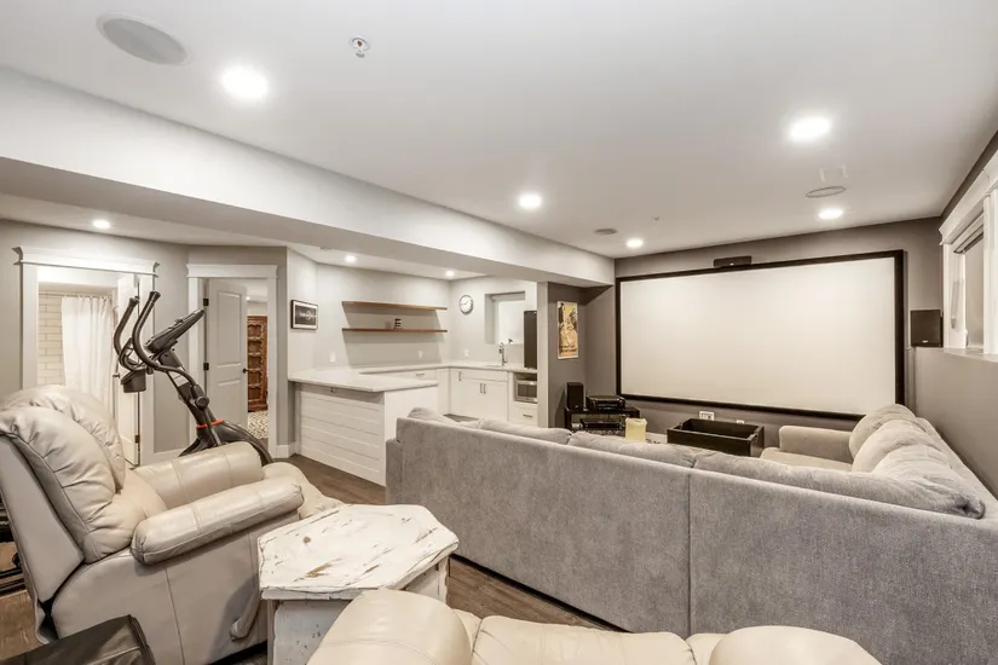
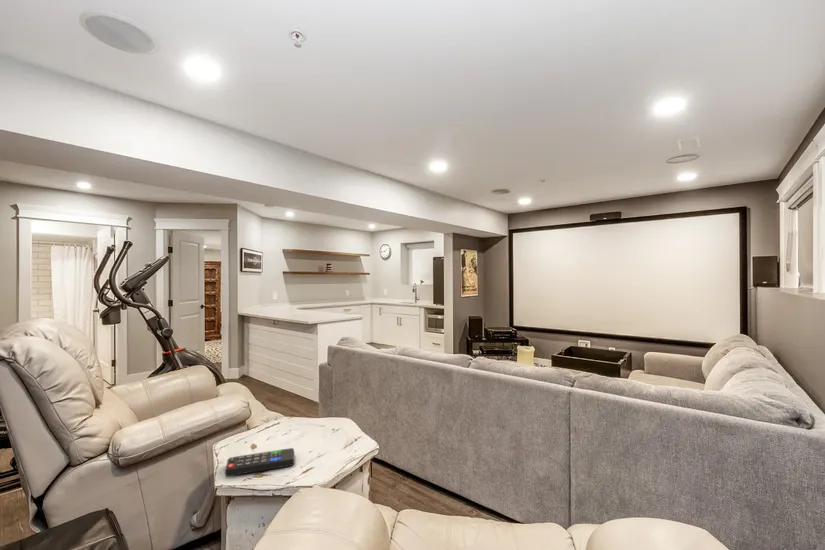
+ remote control [224,447,295,477]
